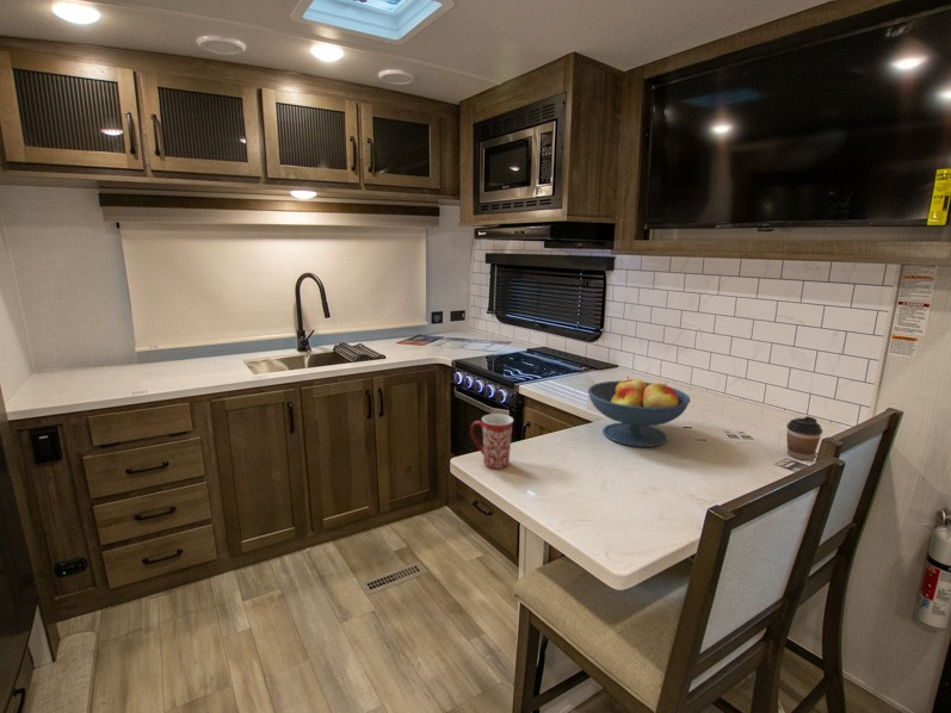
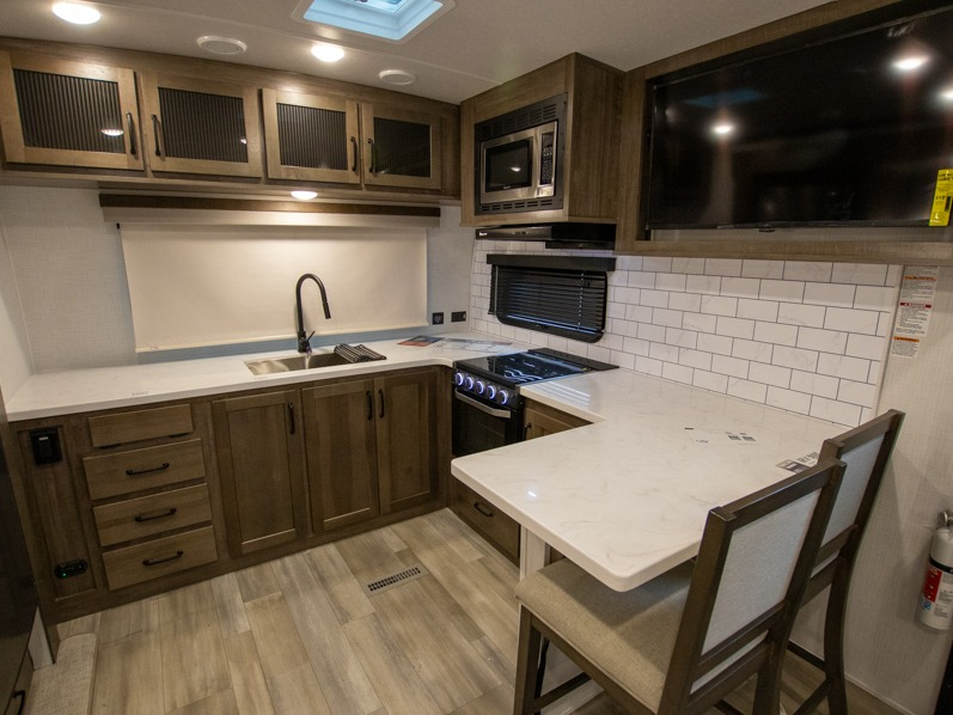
- mug [469,413,514,470]
- coffee cup [785,415,823,461]
- fruit bowl [587,376,692,448]
